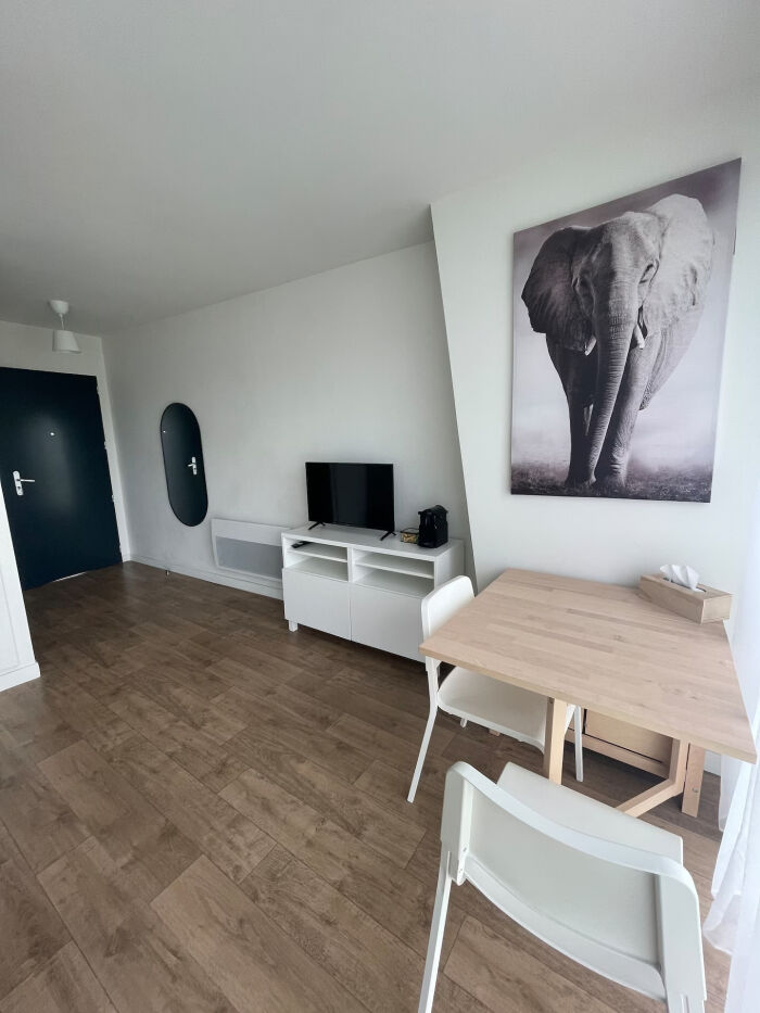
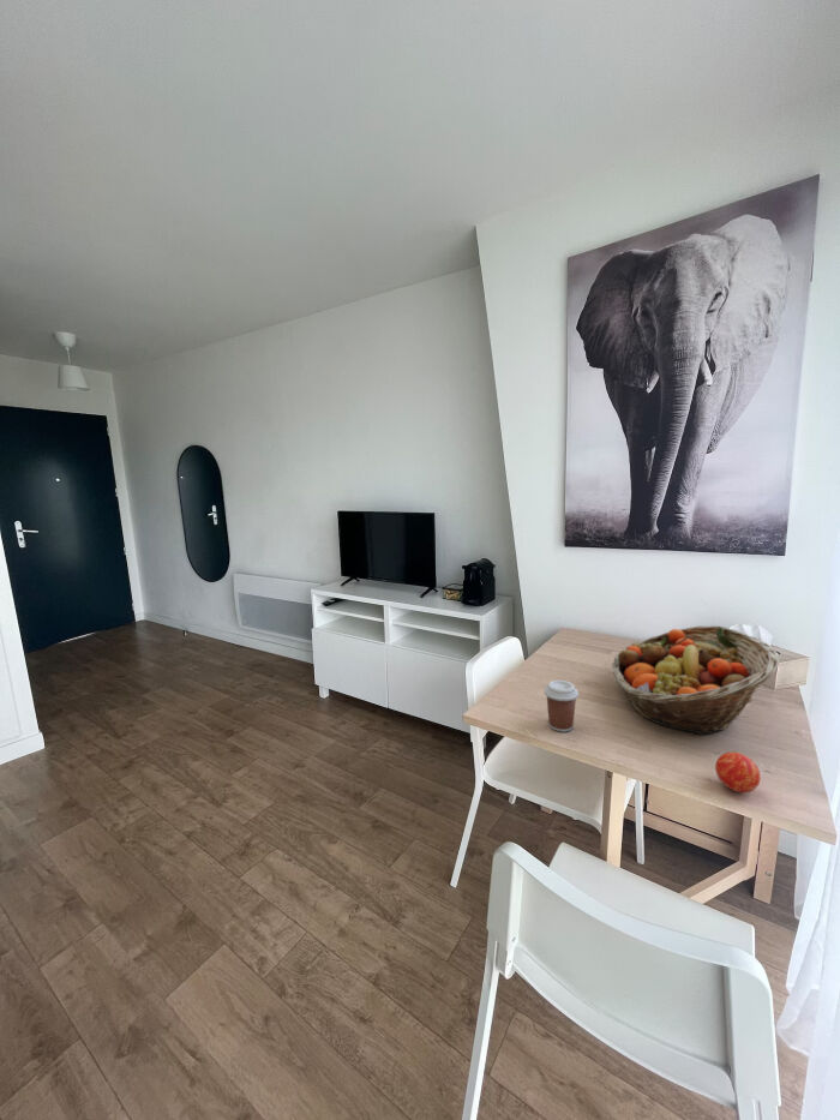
+ coffee cup [542,679,580,733]
+ apple [714,751,762,793]
+ fruit basket [611,624,781,736]
